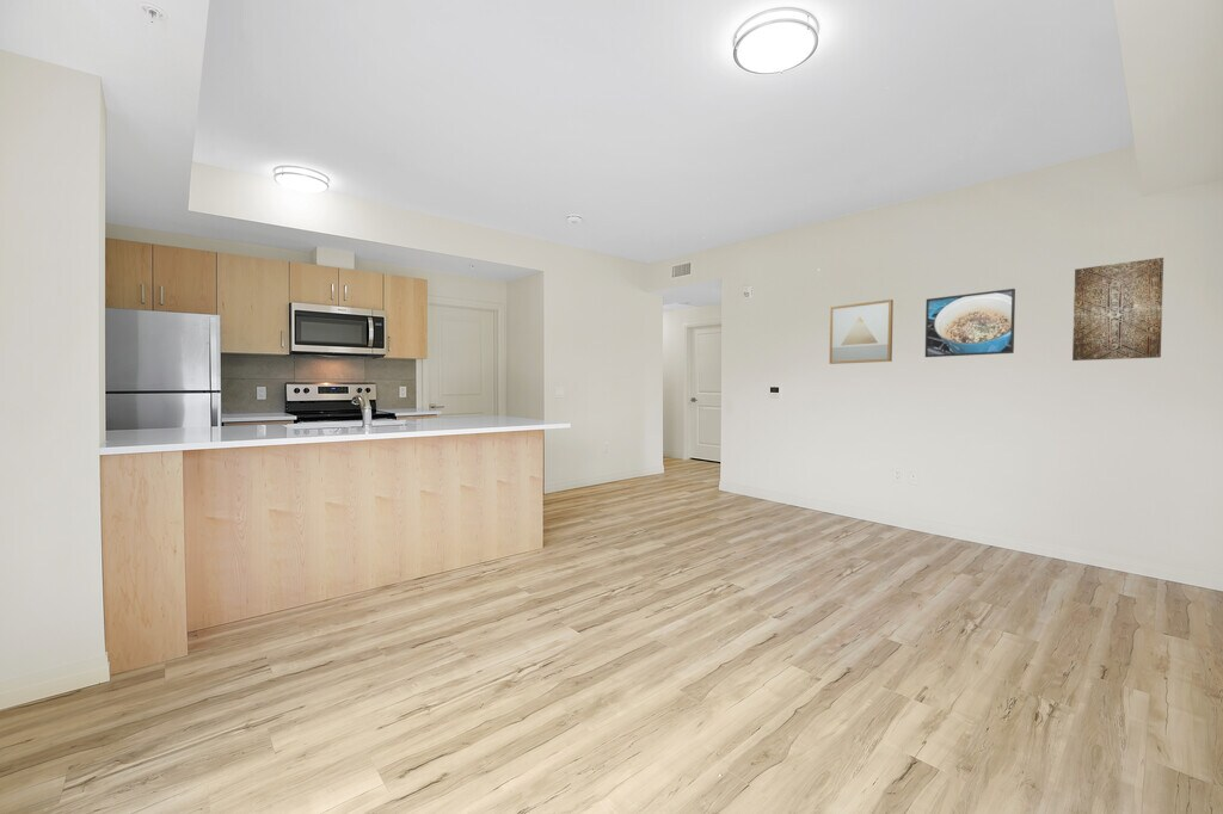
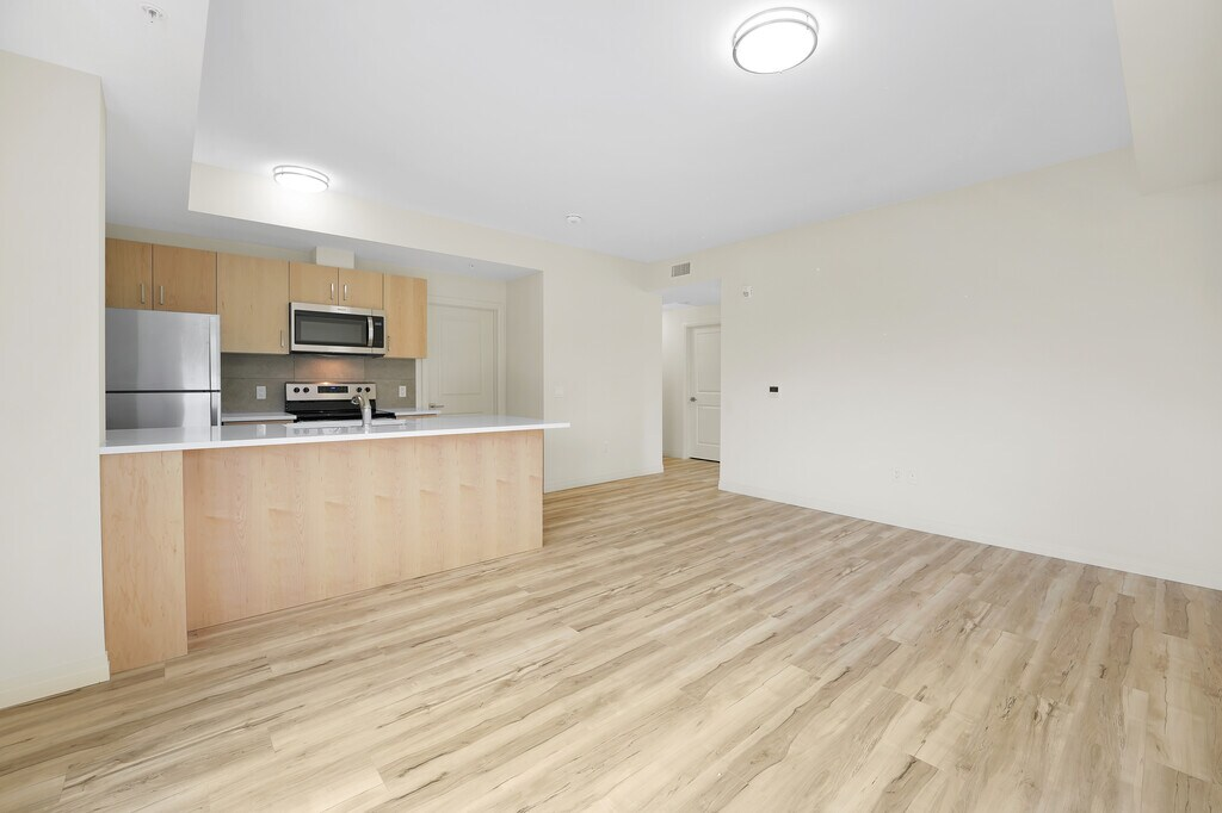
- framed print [924,288,1016,358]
- wall art [829,298,895,365]
- wall art [1071,257,1164,362]
